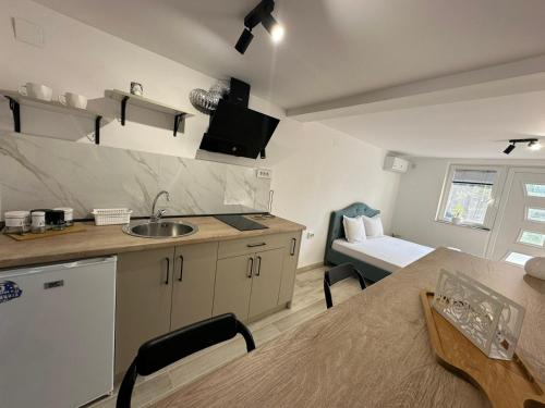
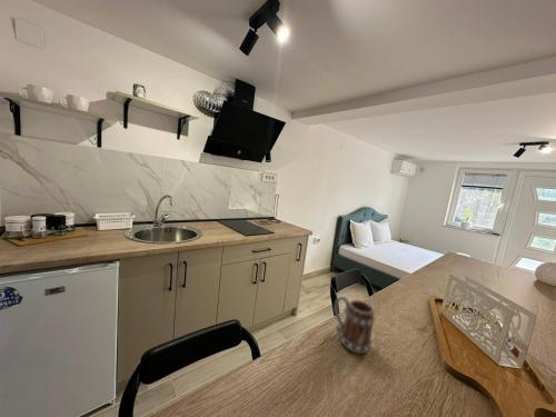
+ mug [332,295,376,355]
